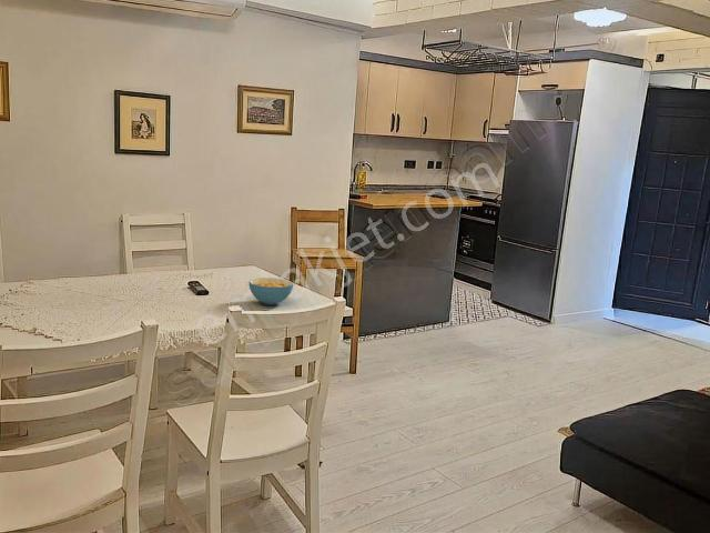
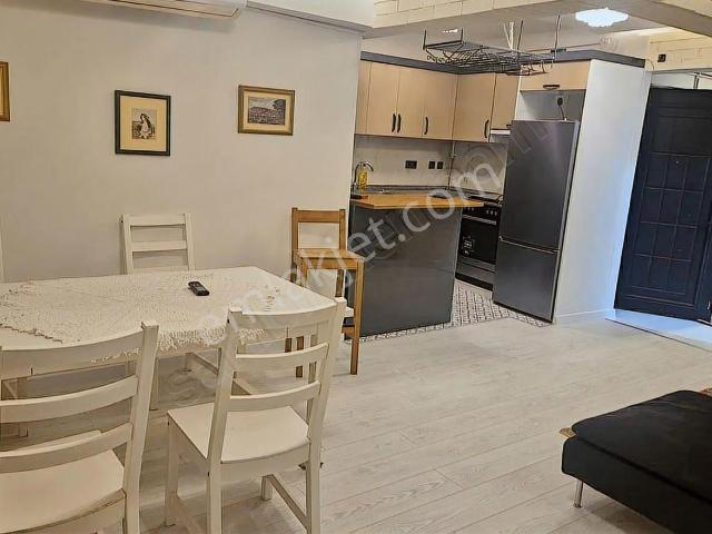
- cereal bowl [247,276,294,306]
